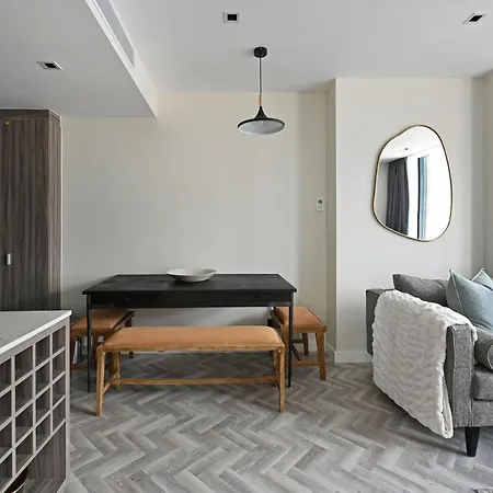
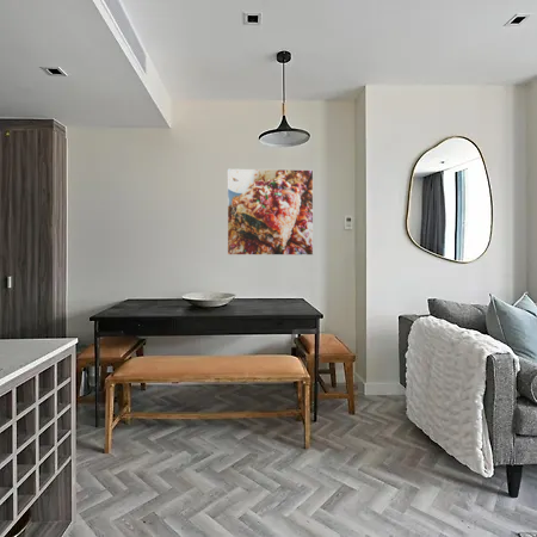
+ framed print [227,168,314,257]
